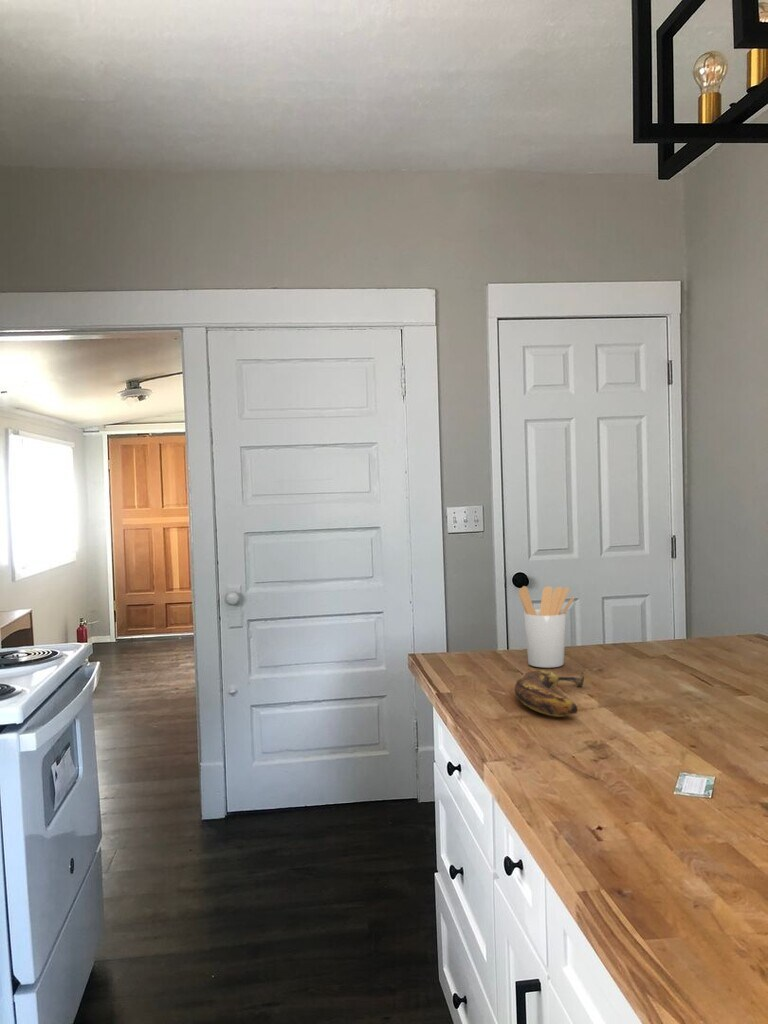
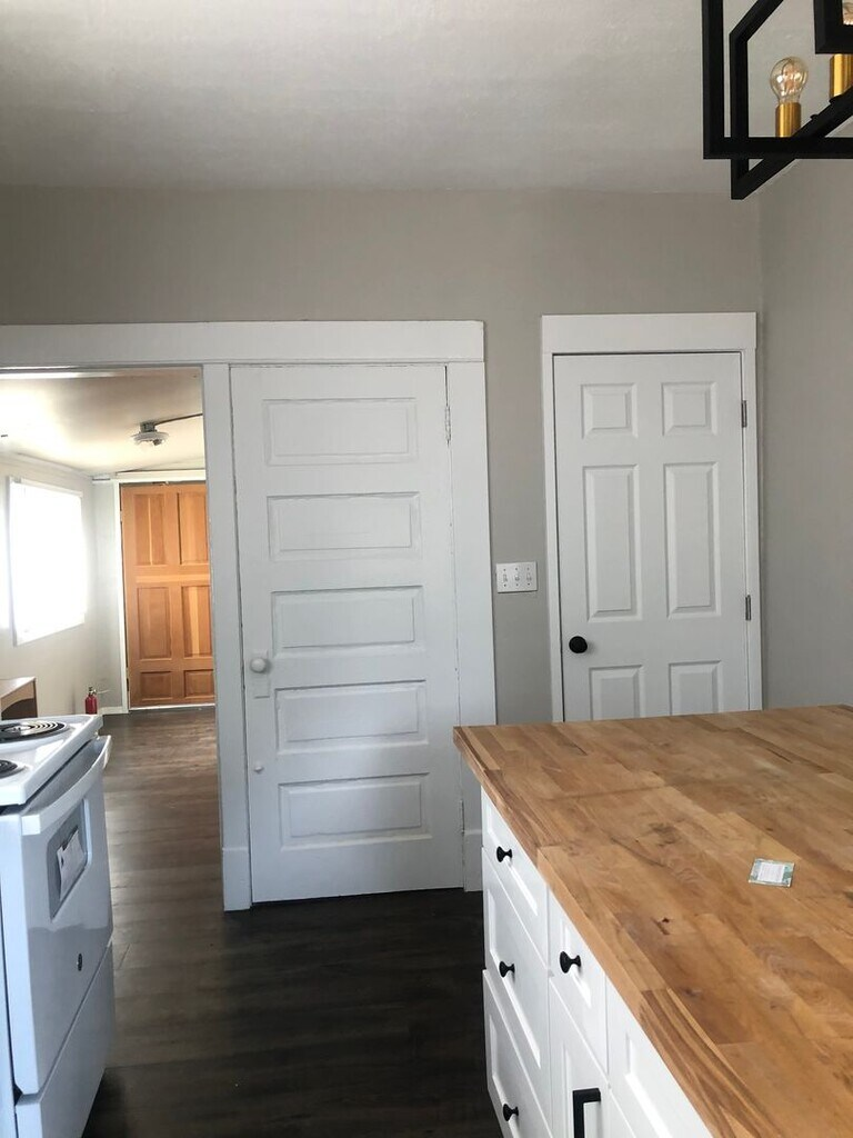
- banana [514,669,585,718]
- utensil holder [518,585,575,669]
